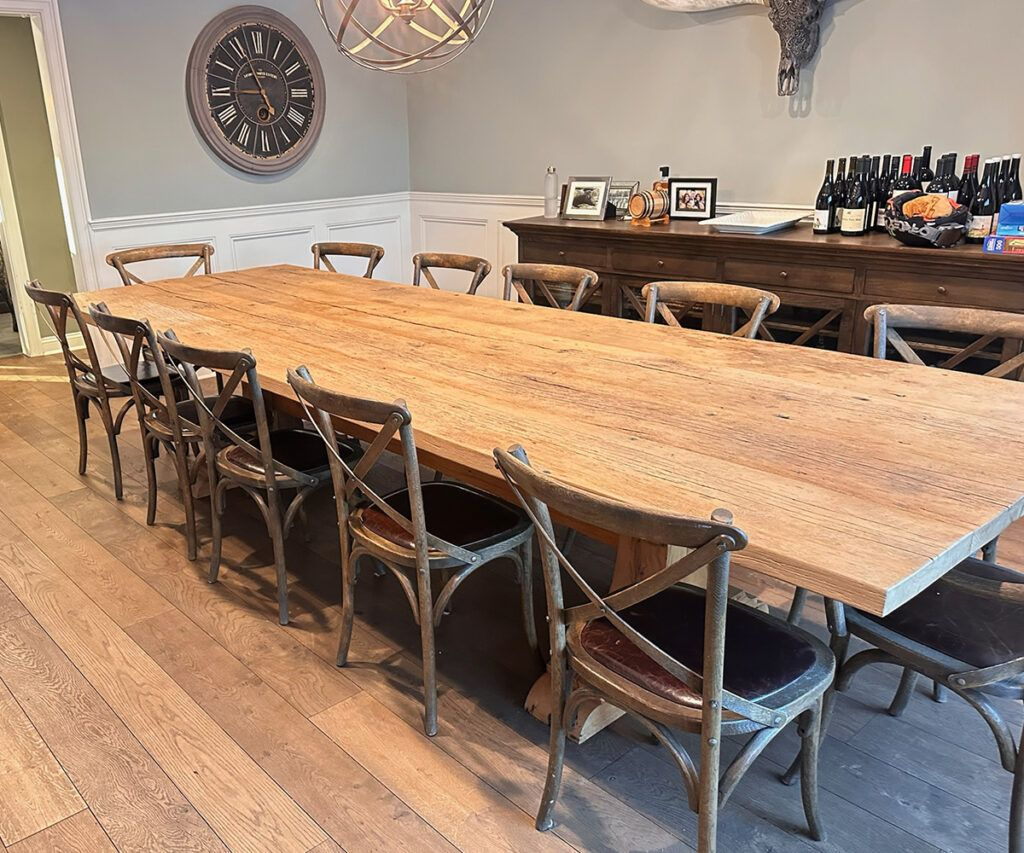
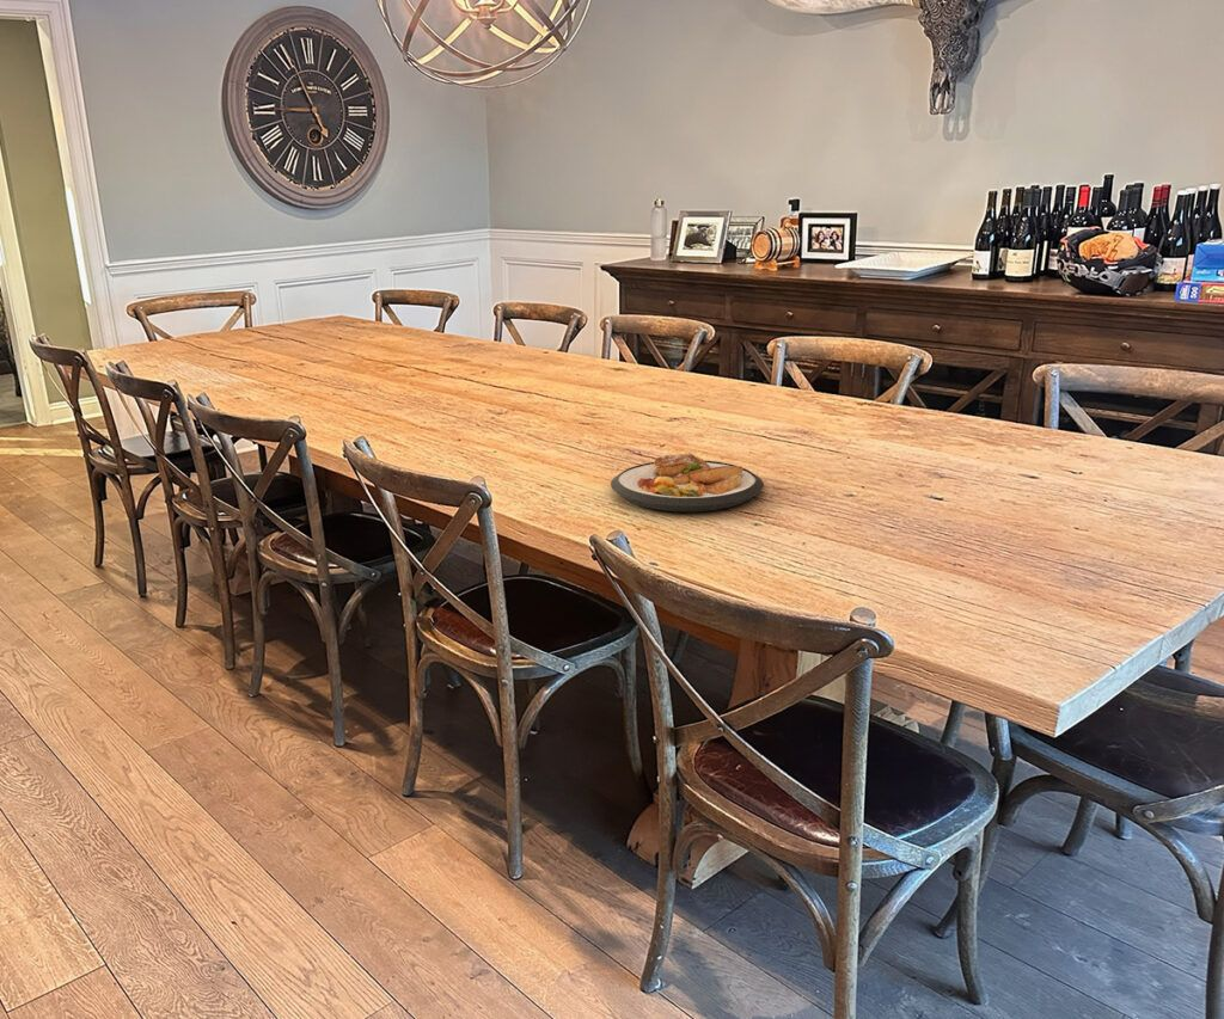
+ plate [610,452,765,514]
